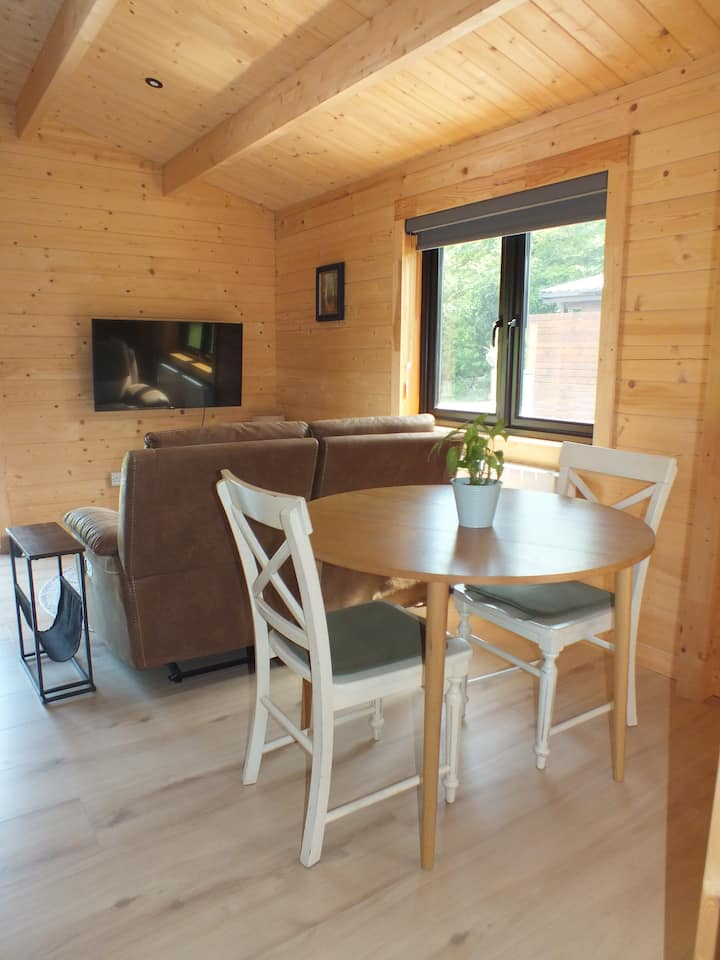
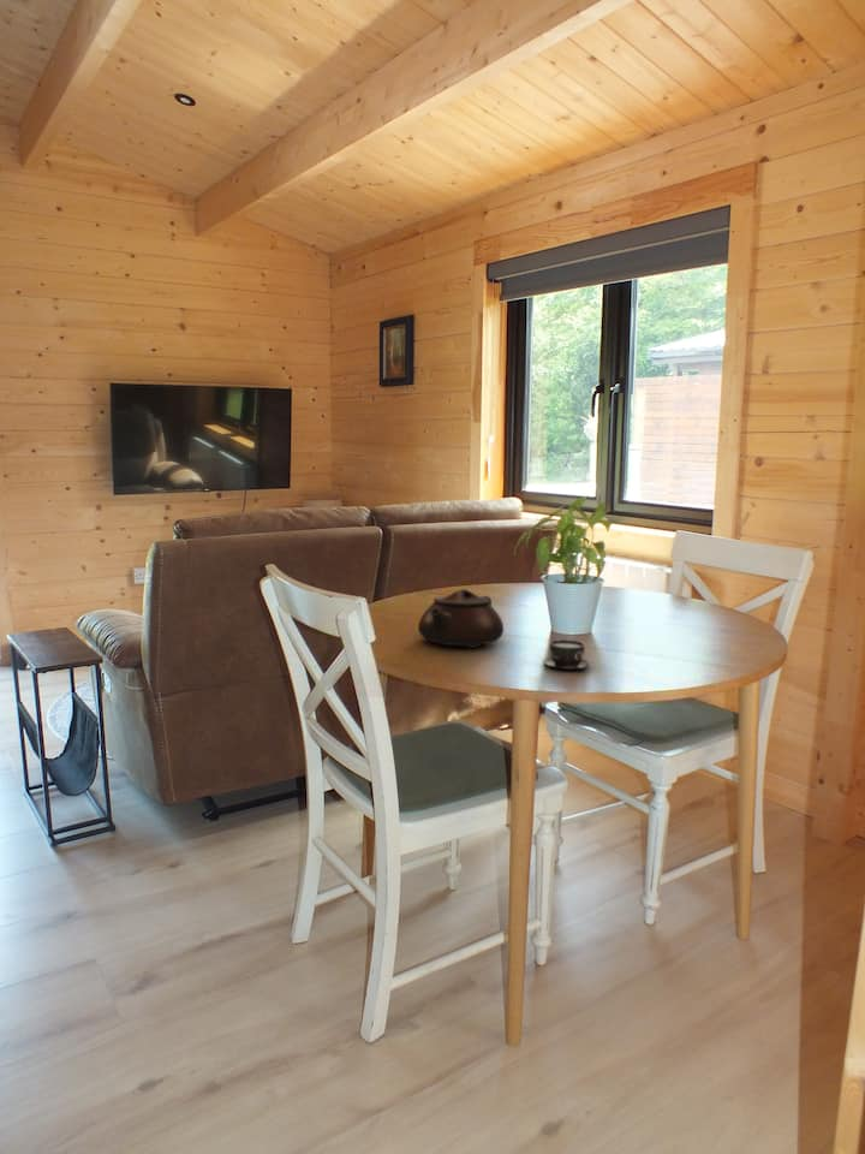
+ teapot [417,588,505,649]
+ teacup [542,638,596,671]
